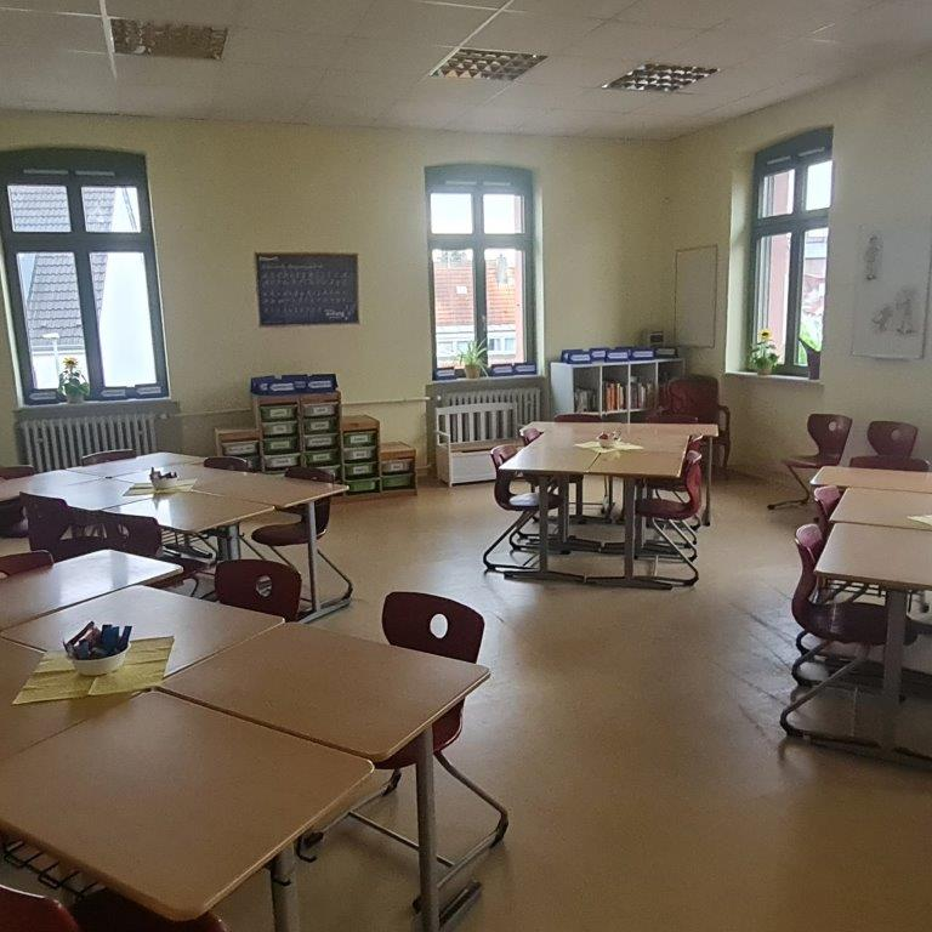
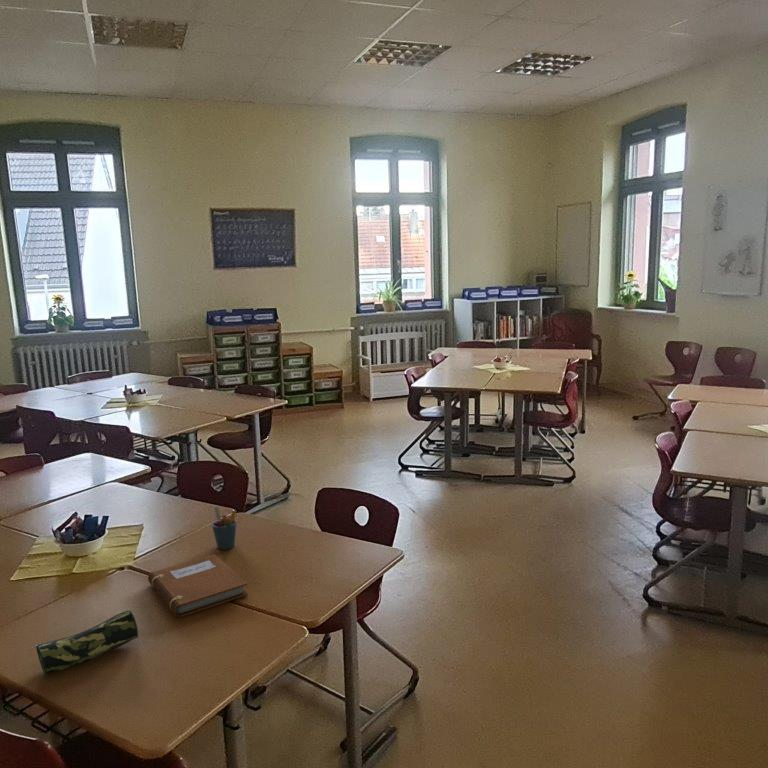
+ pen holder [211,505,238,551]
+ pencil case [31,609,139,676]
+ notebook [147,553,249,618]
